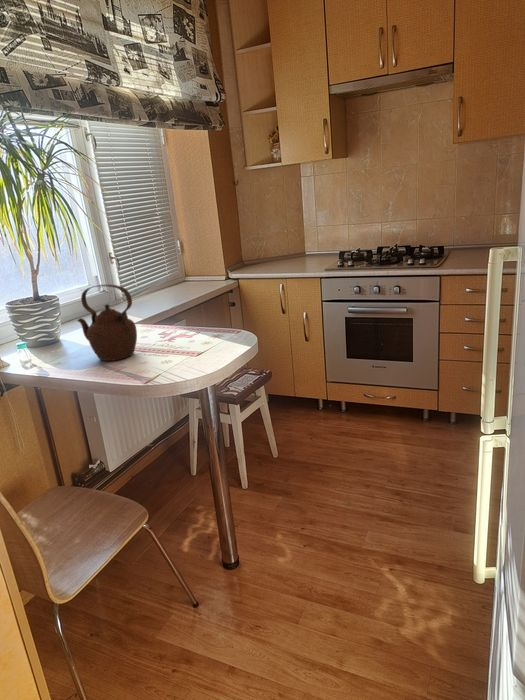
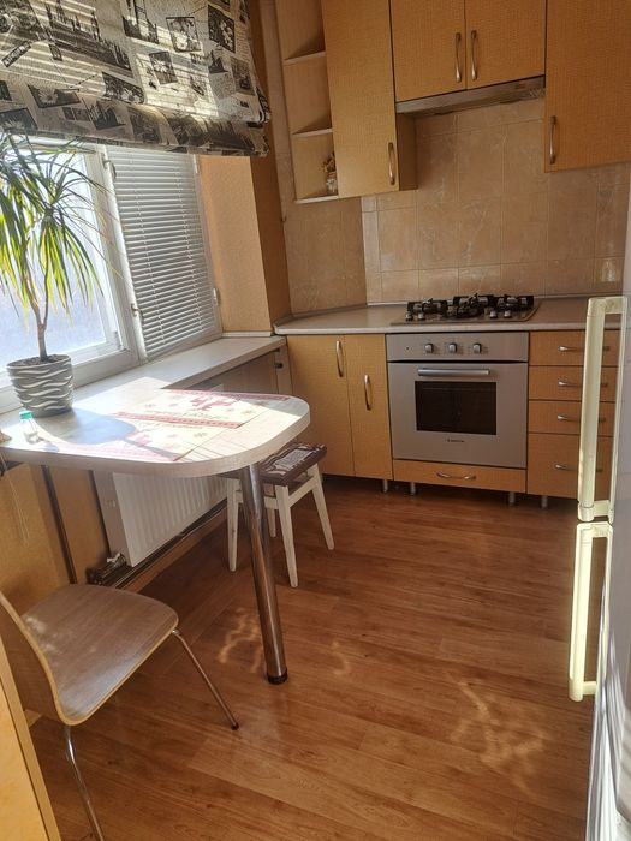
- teapot [76,284,138,362]
